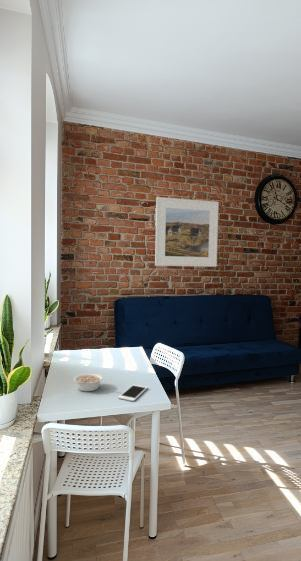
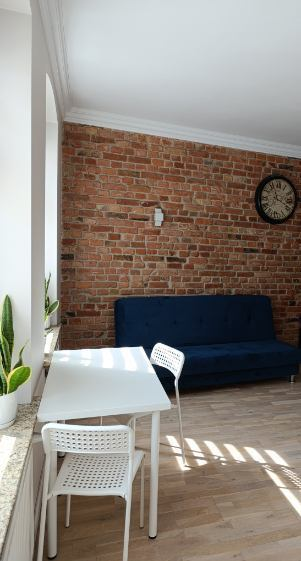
- legume [73,373,104,392]
- cell phone [117,383,149,402]
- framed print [154,196,220,268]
